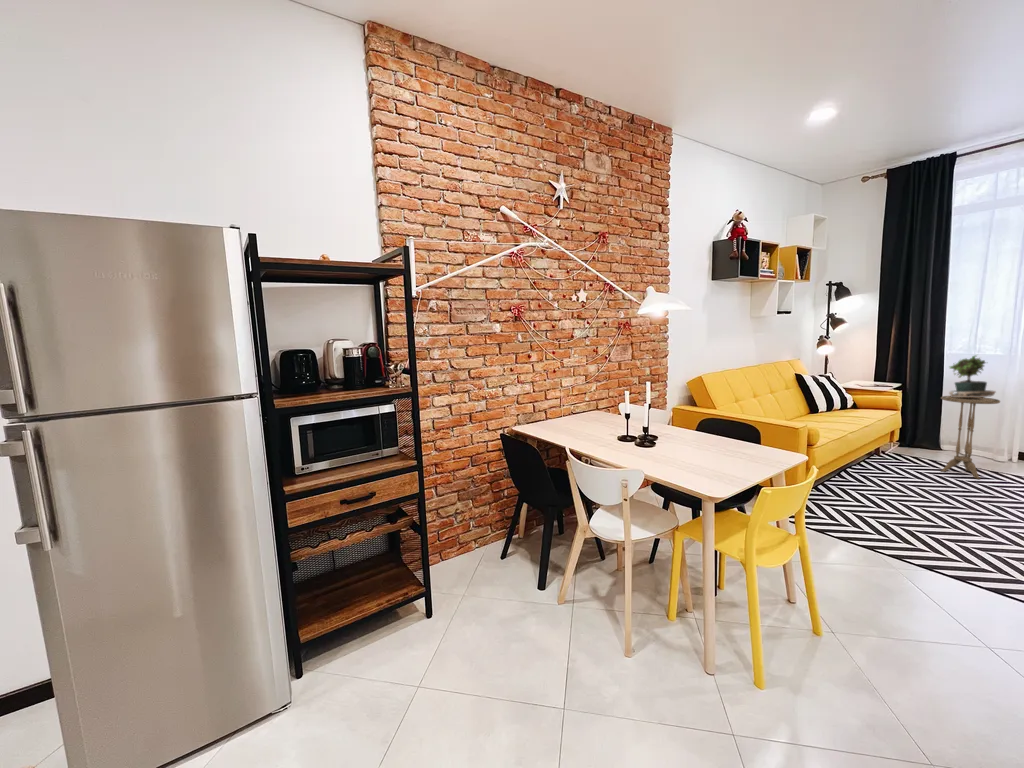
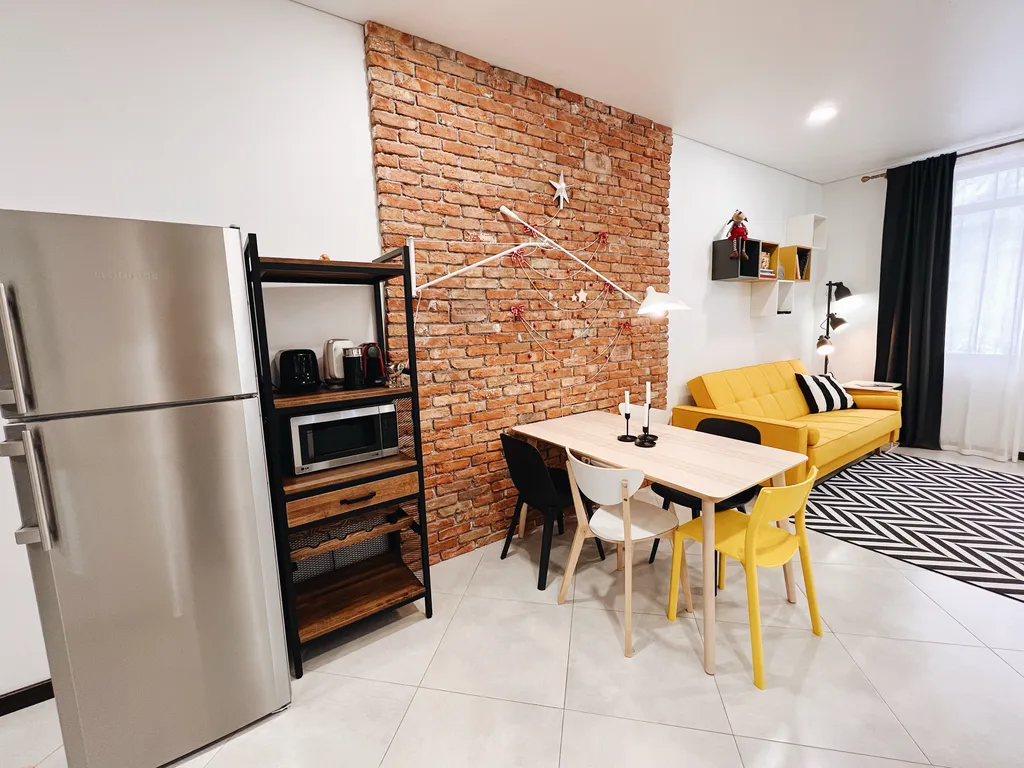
- side table [939,395,1001,480]
- potted plant [948,354,997,398]
